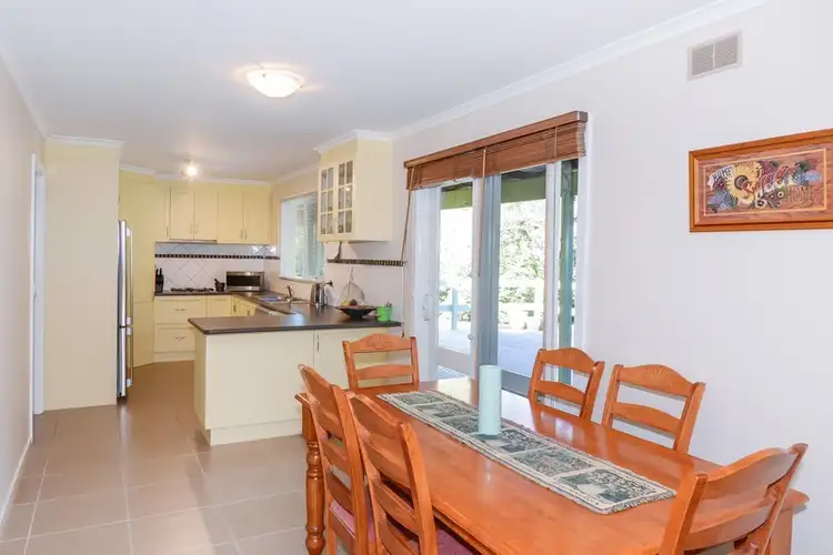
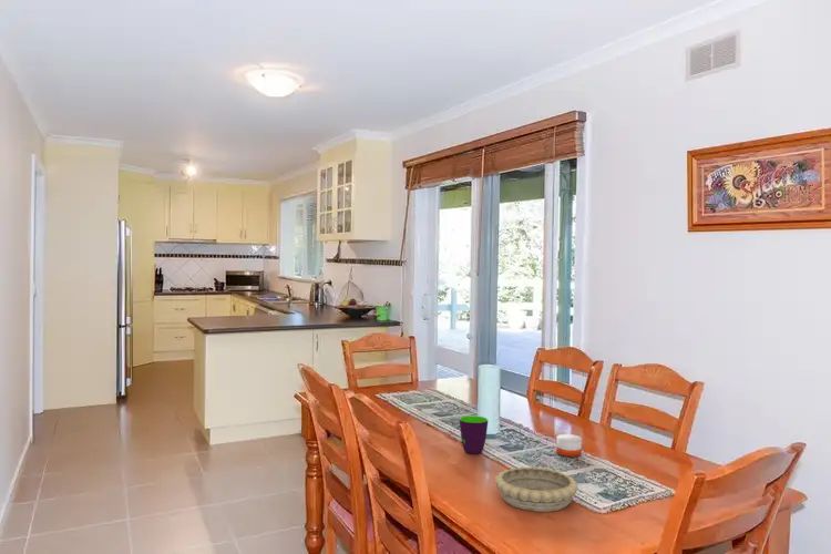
+ candle [556,433,583,458]
+ decorative bowl [494,466,579,512]
+ mug [459,414,489,455]
